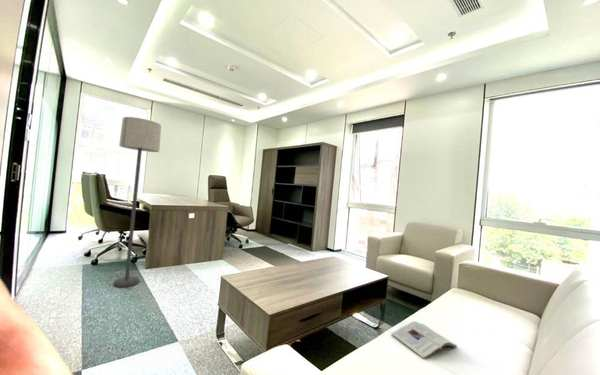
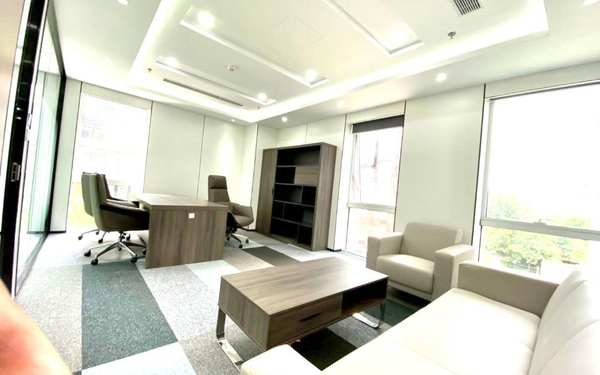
- lamp [113,116,162,288]
- magazine [390,320,458,360]
